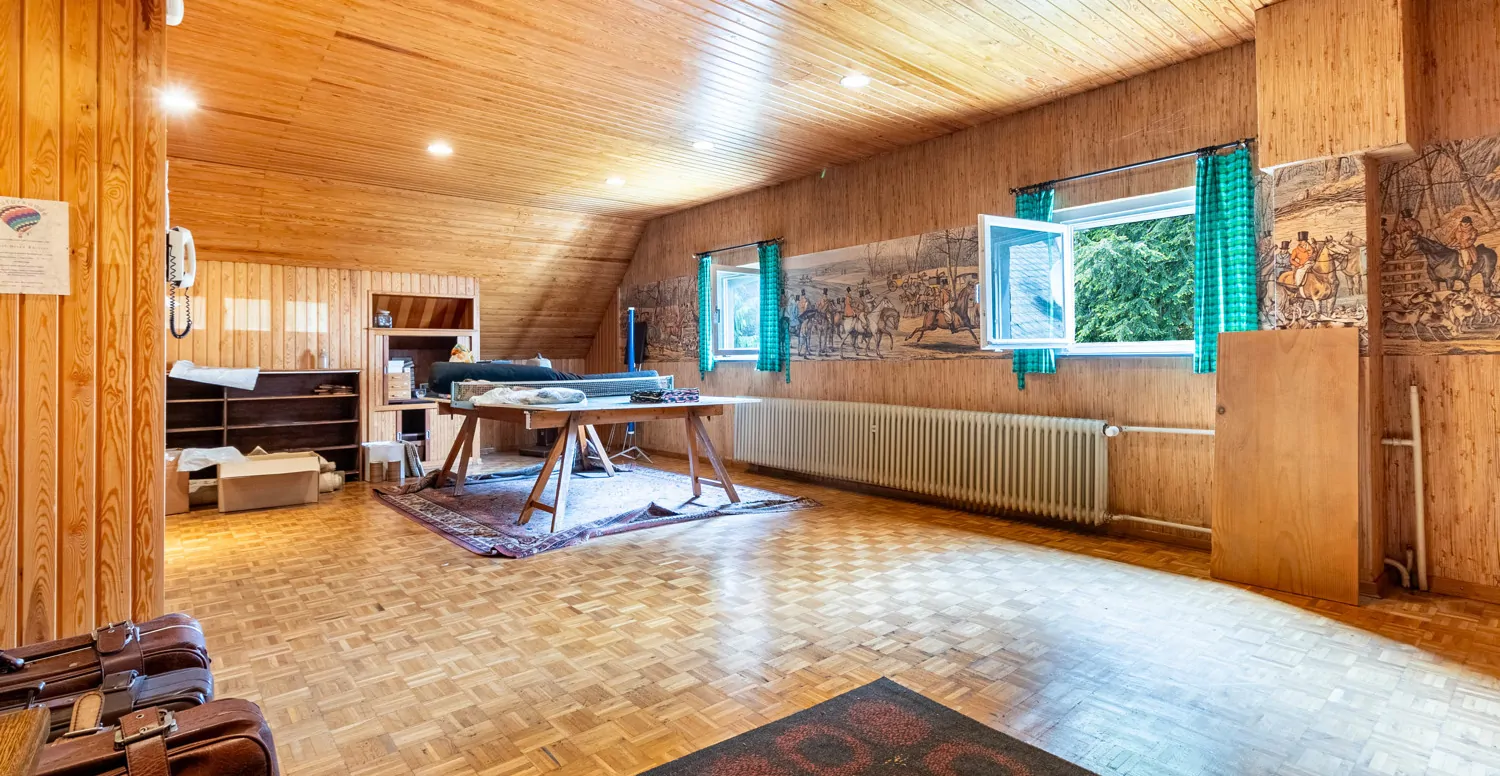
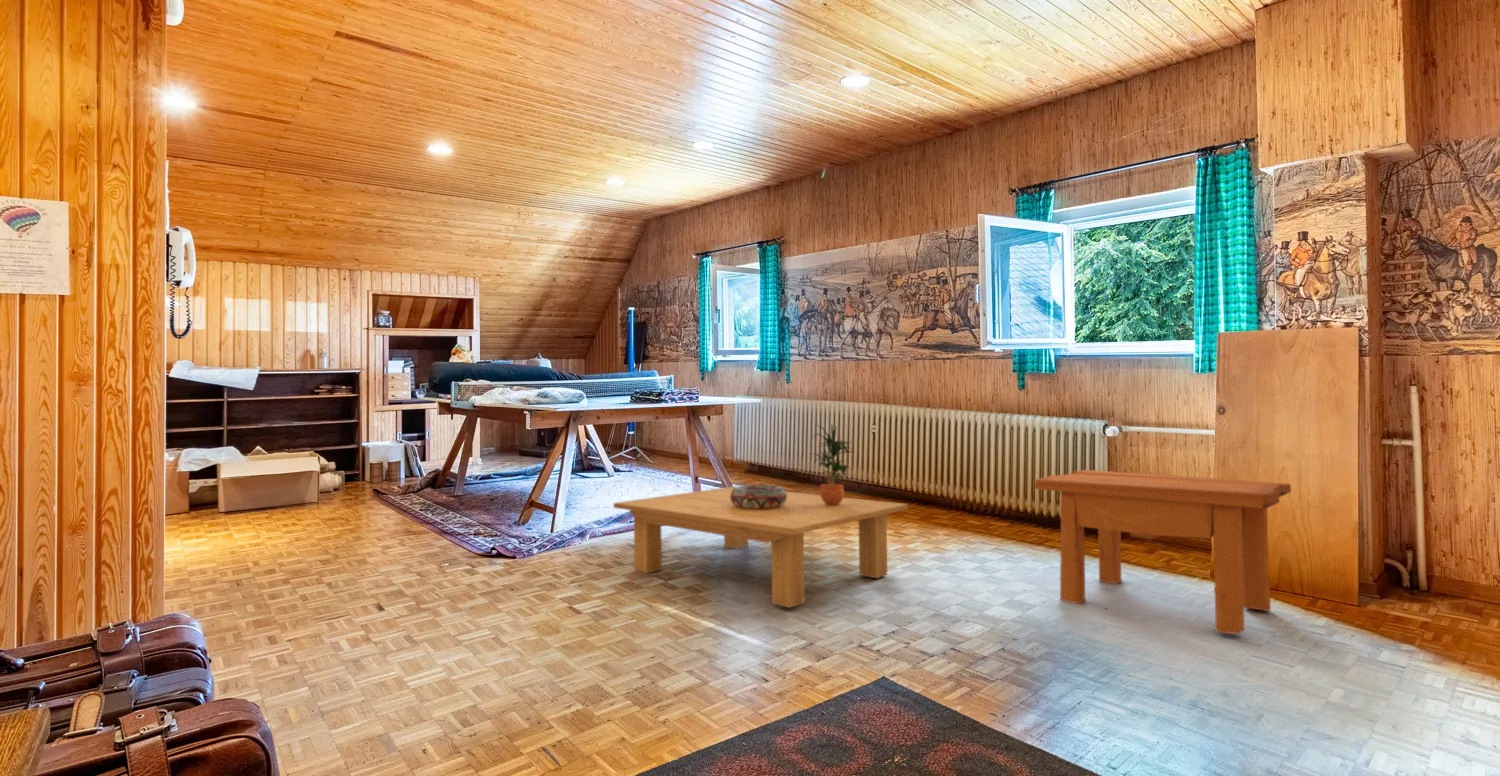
+ side table [1034,469,1292,635]
+ coffee table [613,485,909,609]
+ decorative bowl [730,484,787,509]
+ potted plant [810,424,856,506]
